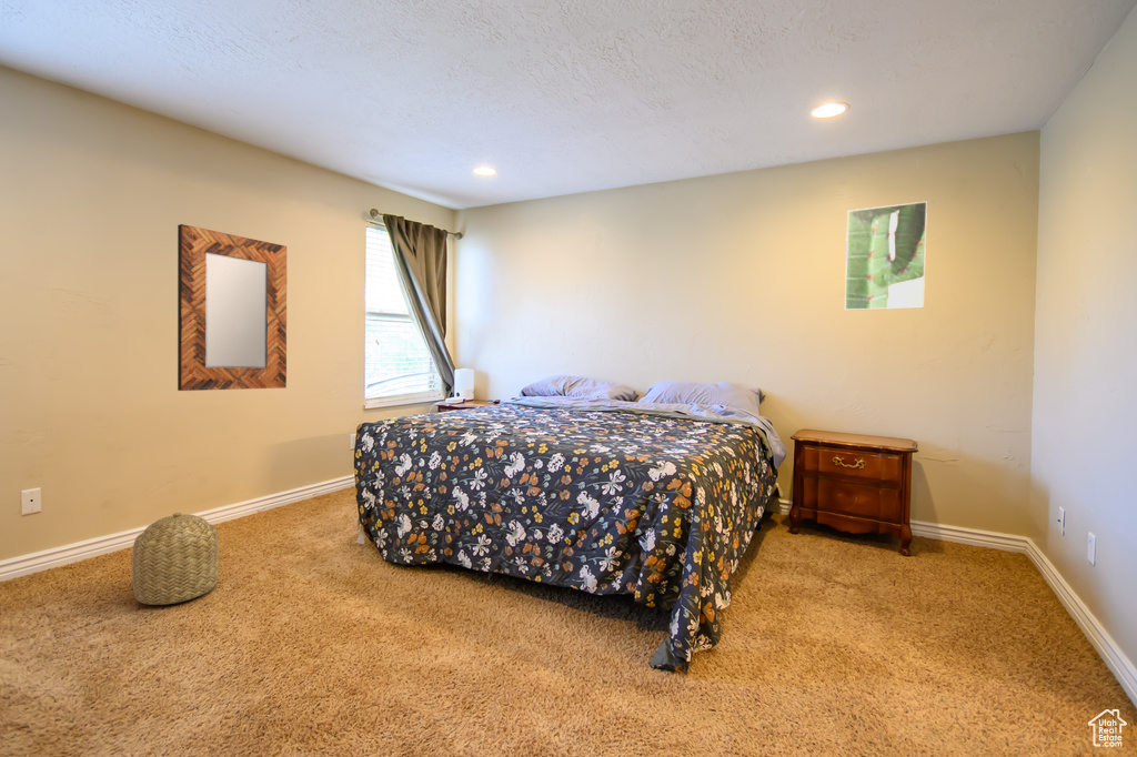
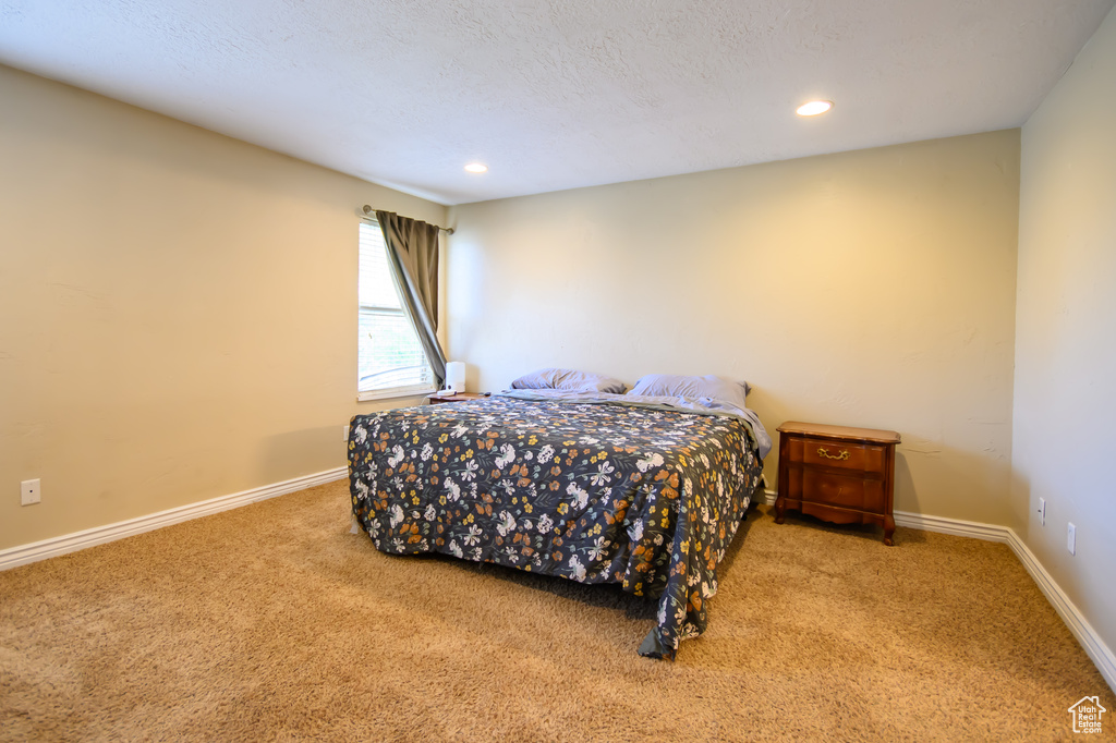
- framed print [844,201,928,312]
- home mirror [177,223,288,392]
- basket [131,512,220,606]
